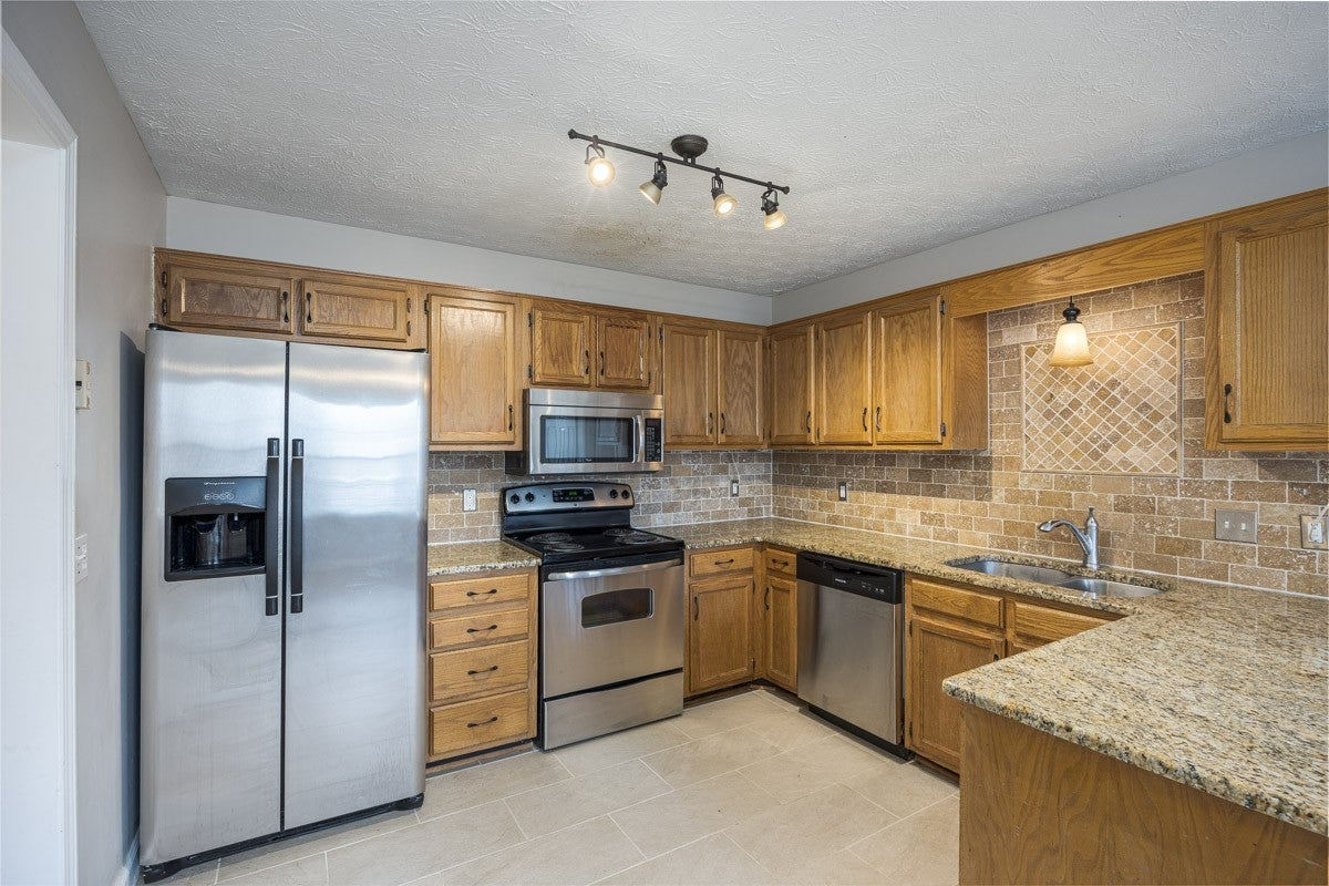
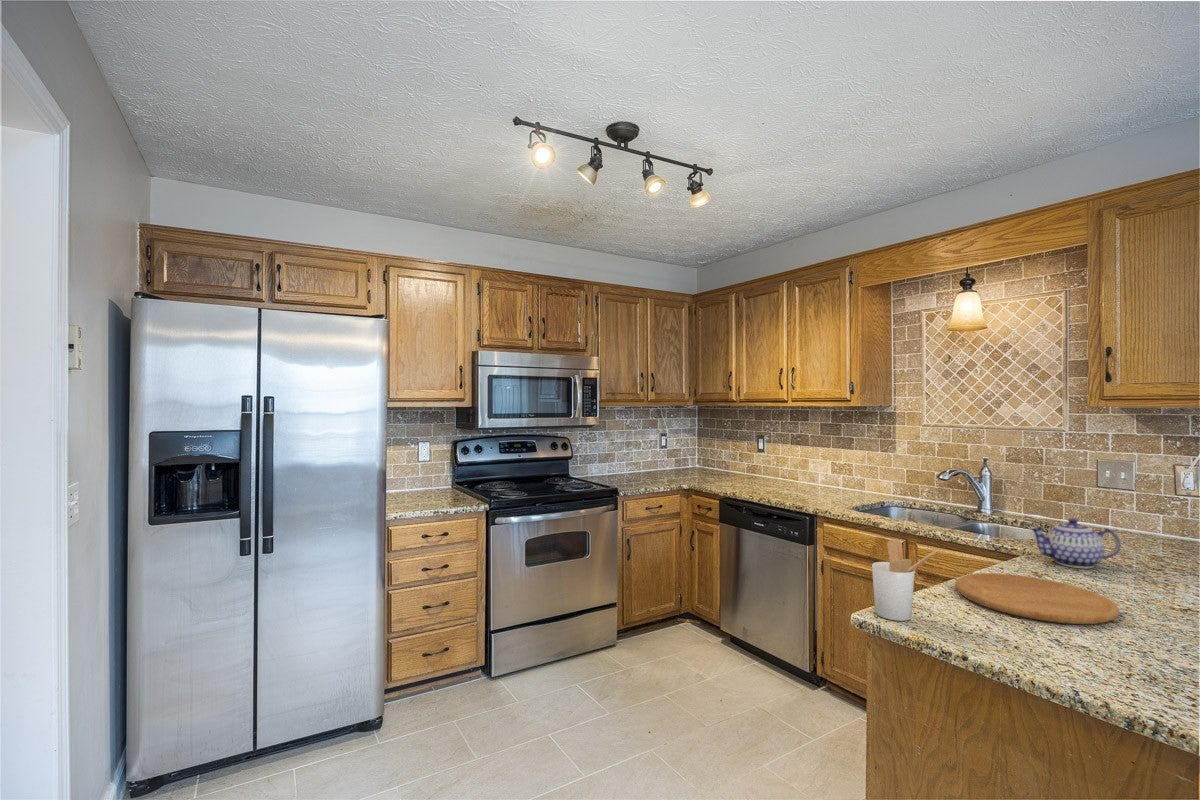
+ cutting board [954,572,1120,625]
+ teapot [1027,518,1122,569]
+ utensil holder [871,539,938,622]
